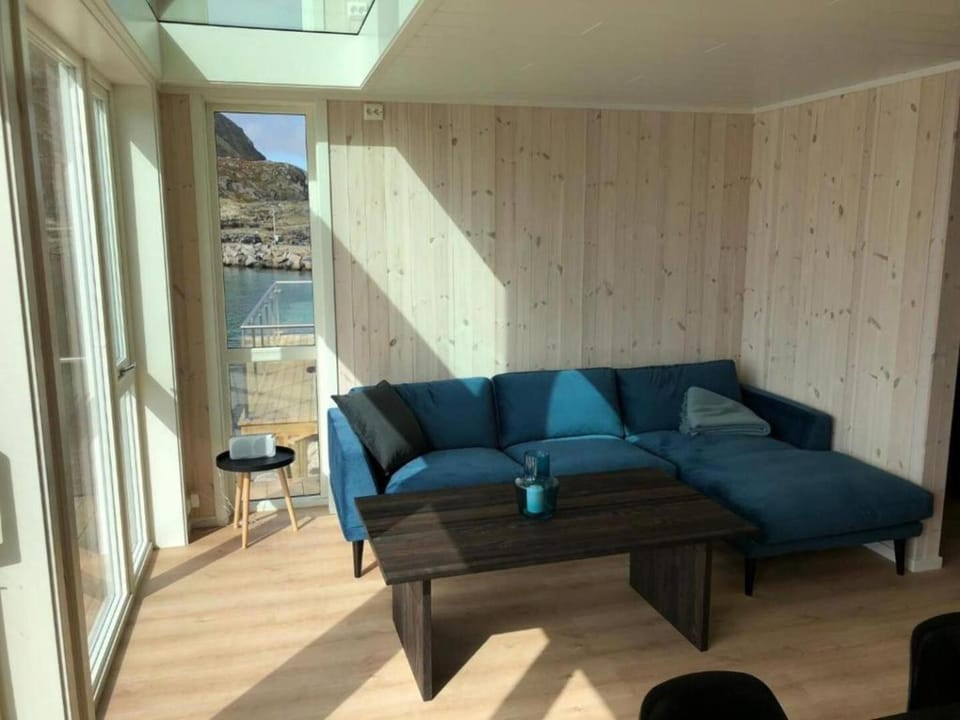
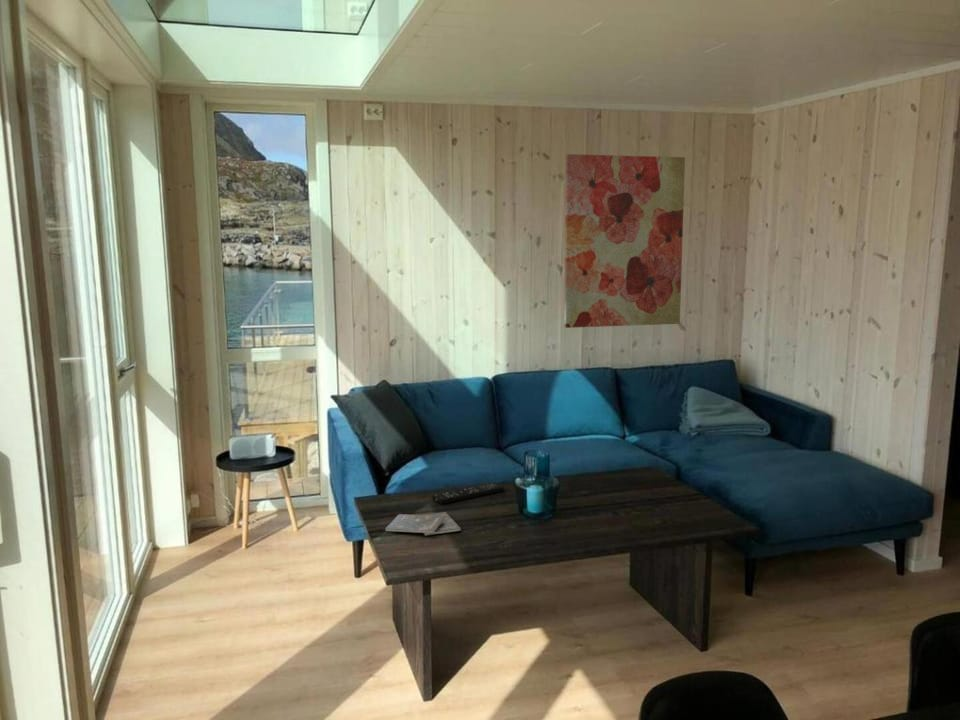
+ wall art [563,153,686,329]
+ booklet [384,511,462,537]
+ remote control [431,482,505,505]
